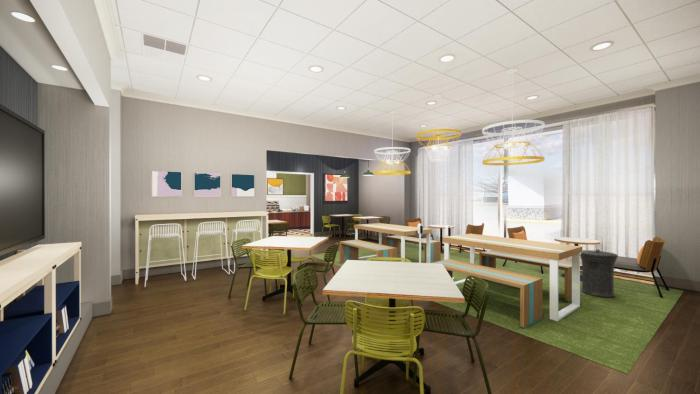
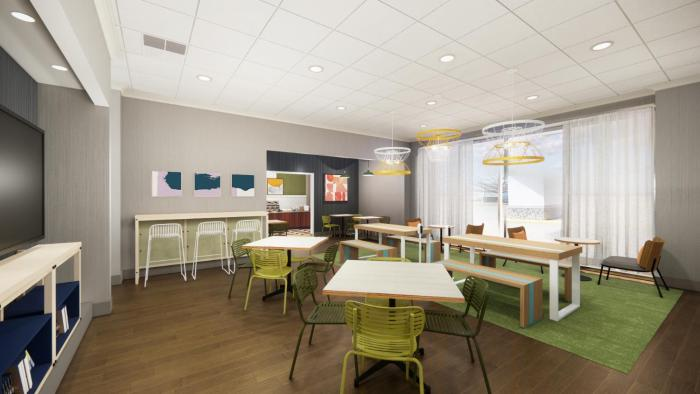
- trash can [579,248,619,299]
